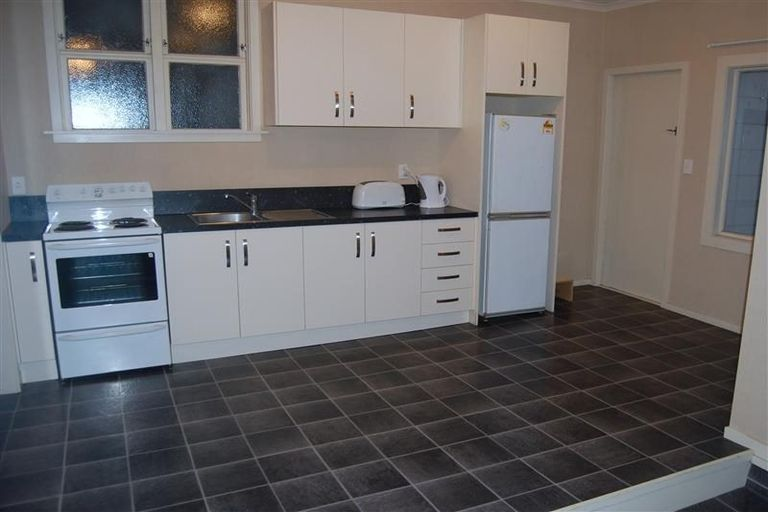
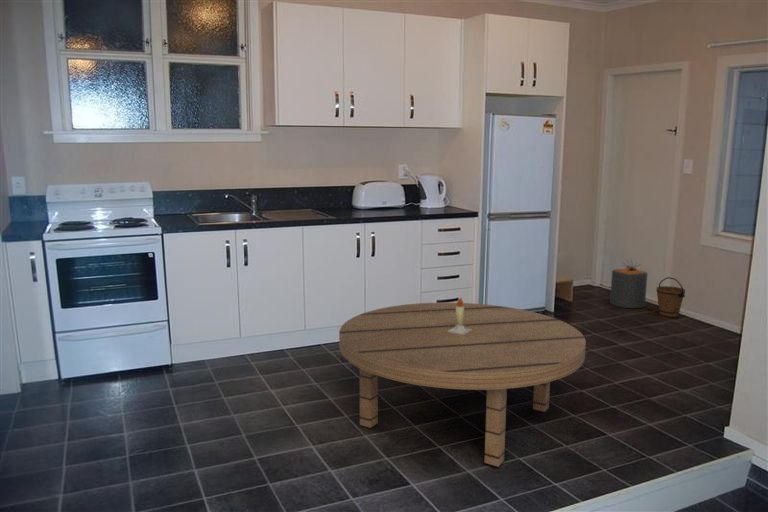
+ dining table [338,297,587,468]
+ bucket [655,276,686,318]
+ trash can [609,256,648,309]
